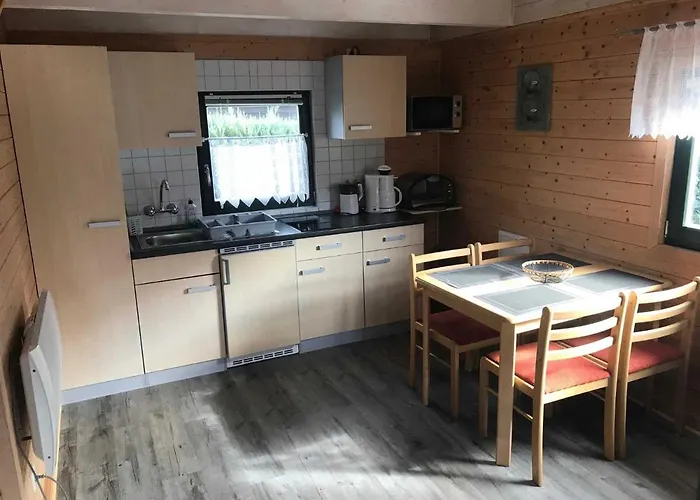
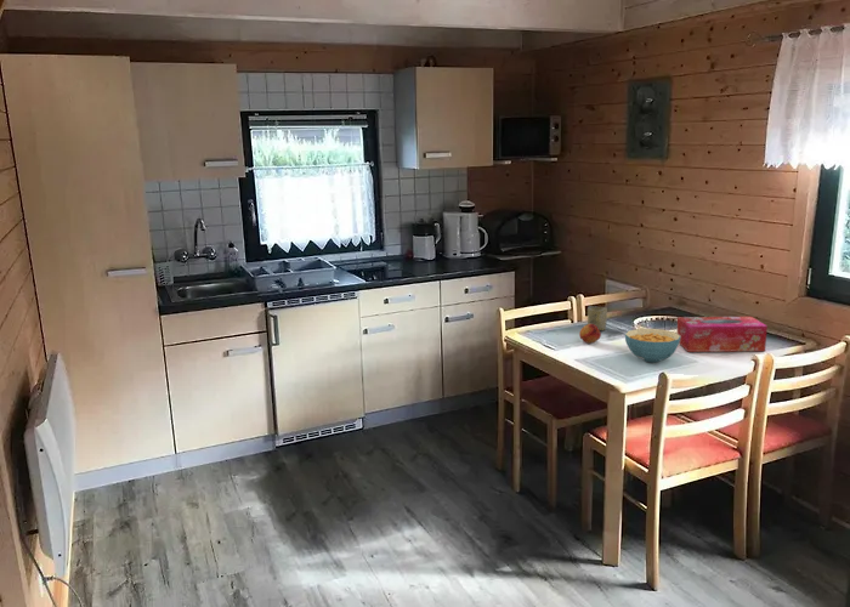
+ cereal bowl [624,328,680,363]
+ tissue box [675,316,769,353]
+ fruit [578,323,602,345]
+ cup [586,305,608,331]
